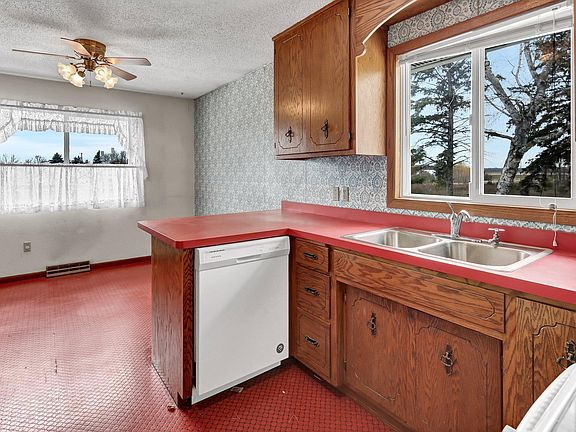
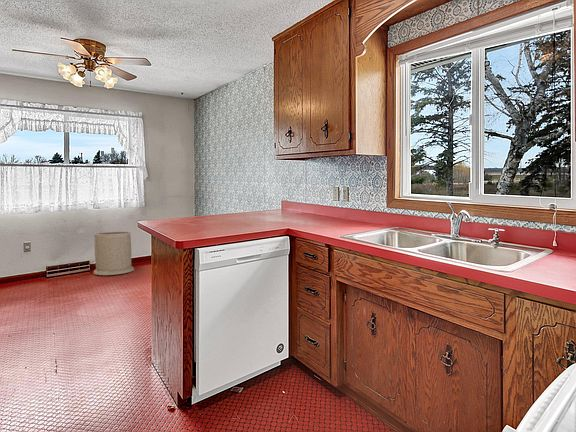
+ trash can [92,230,135,276]
